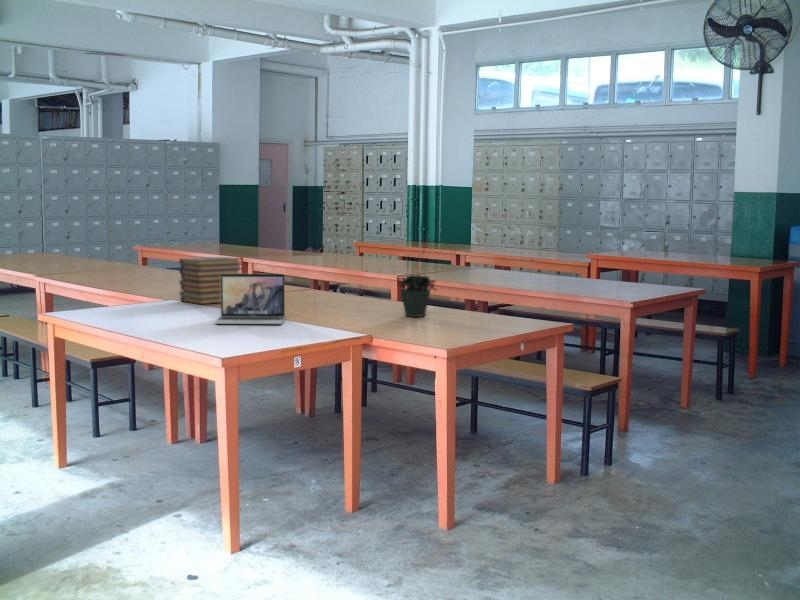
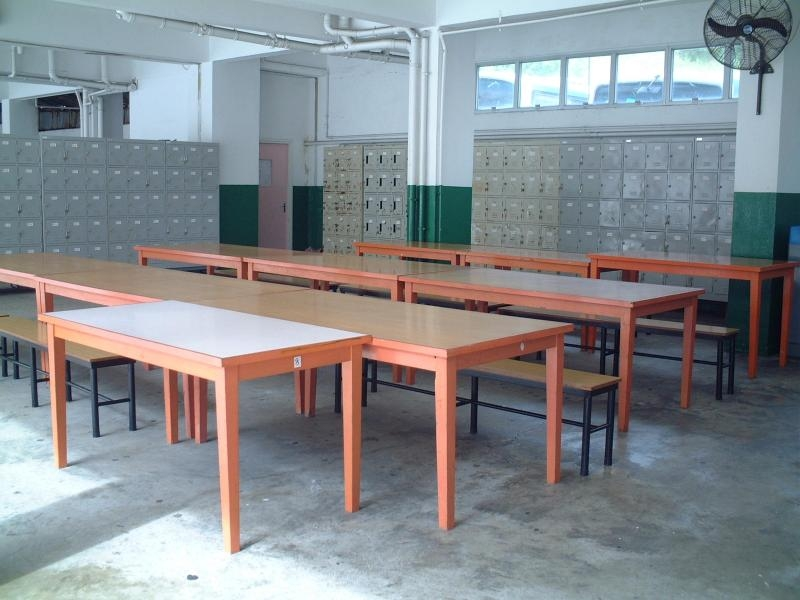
- laptop [214,273,286,325]
- book stack [178,256,244,305]
- potted plant [396,238,438,318]
